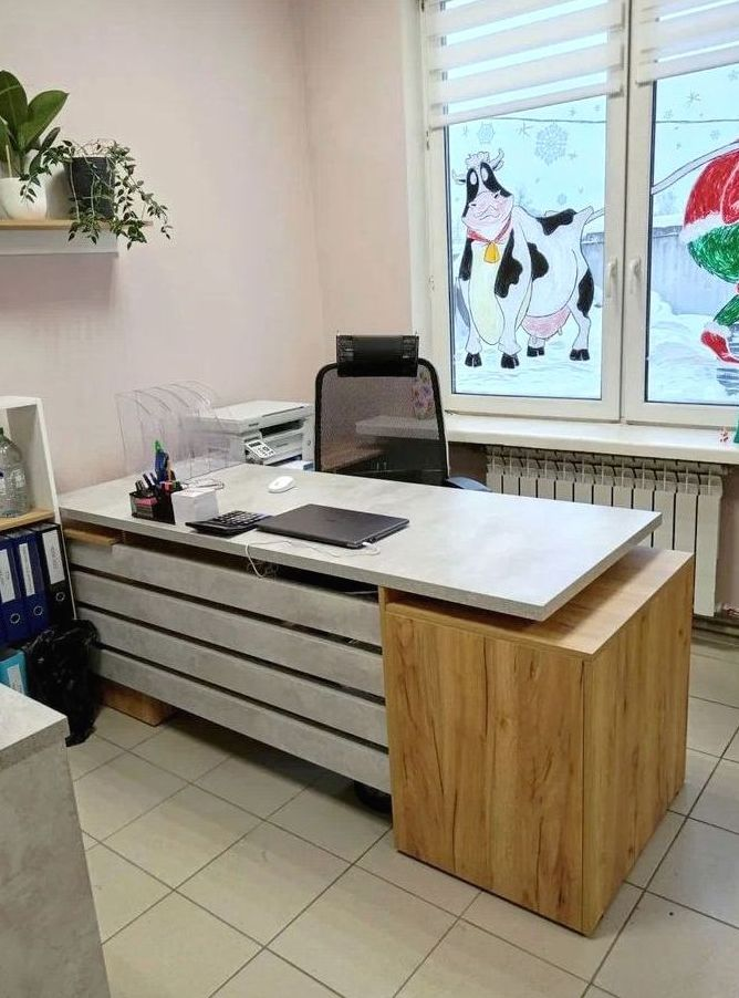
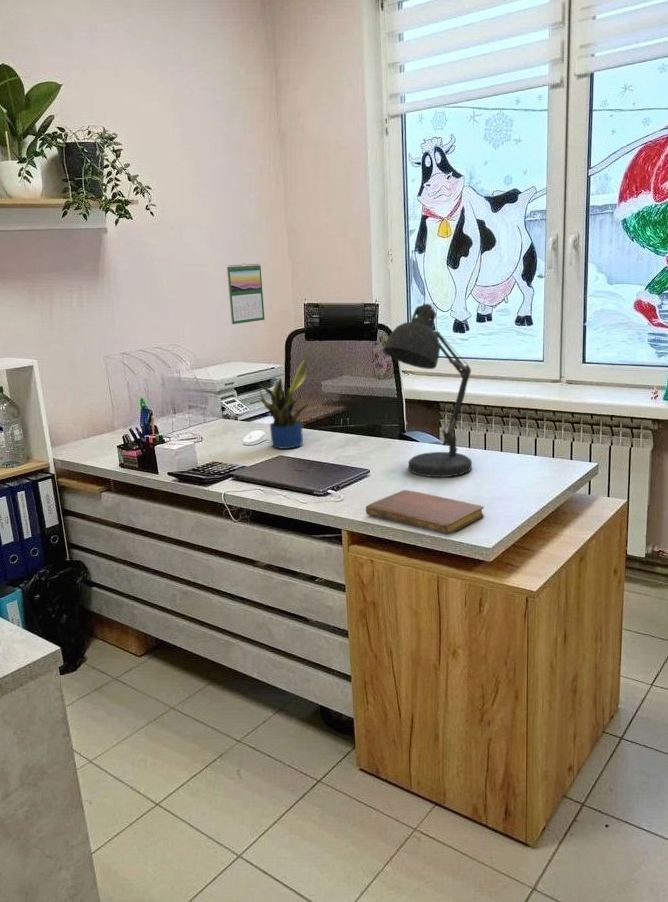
+ notebook [365,489,485,536]
+ potted plant [258,356,310,450]
+ calendar [226,263,266,325]
+ desk lamp [382,302,473,478]
